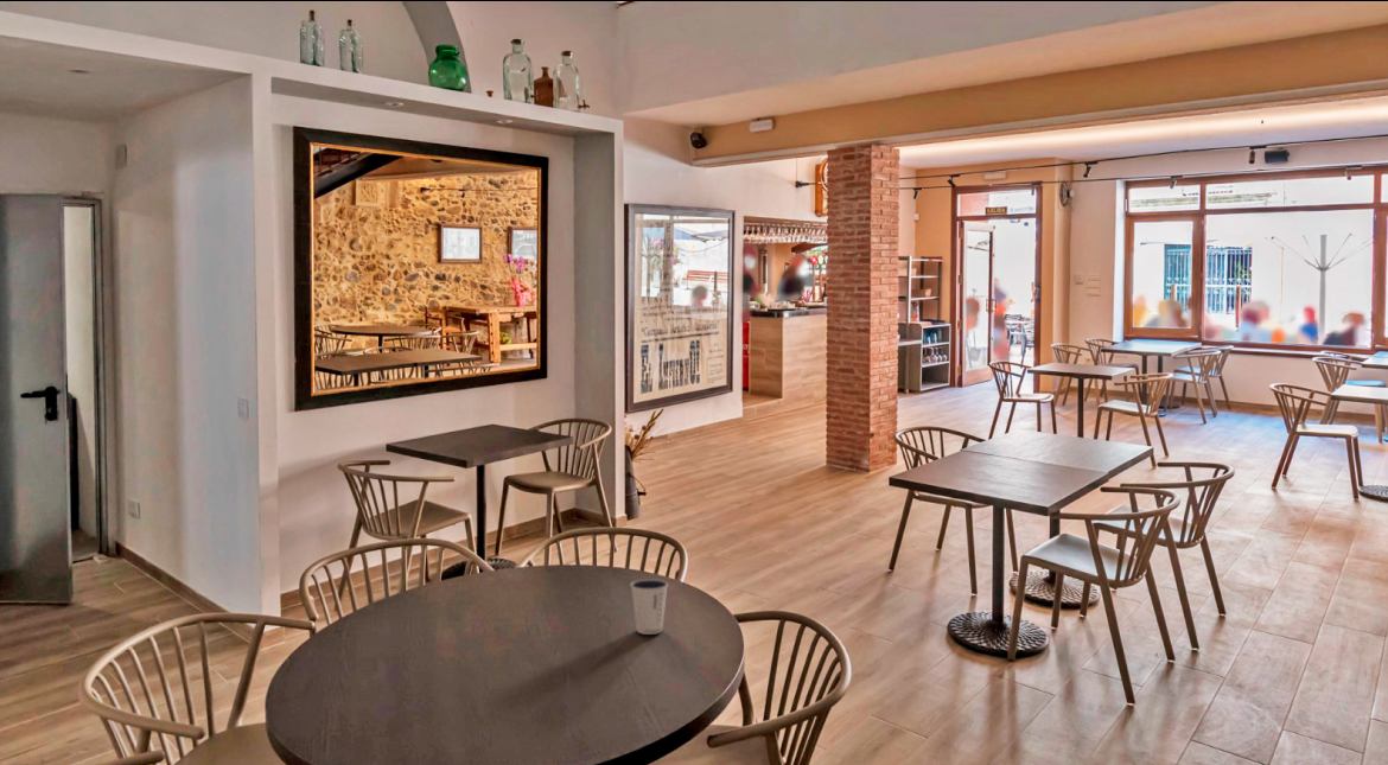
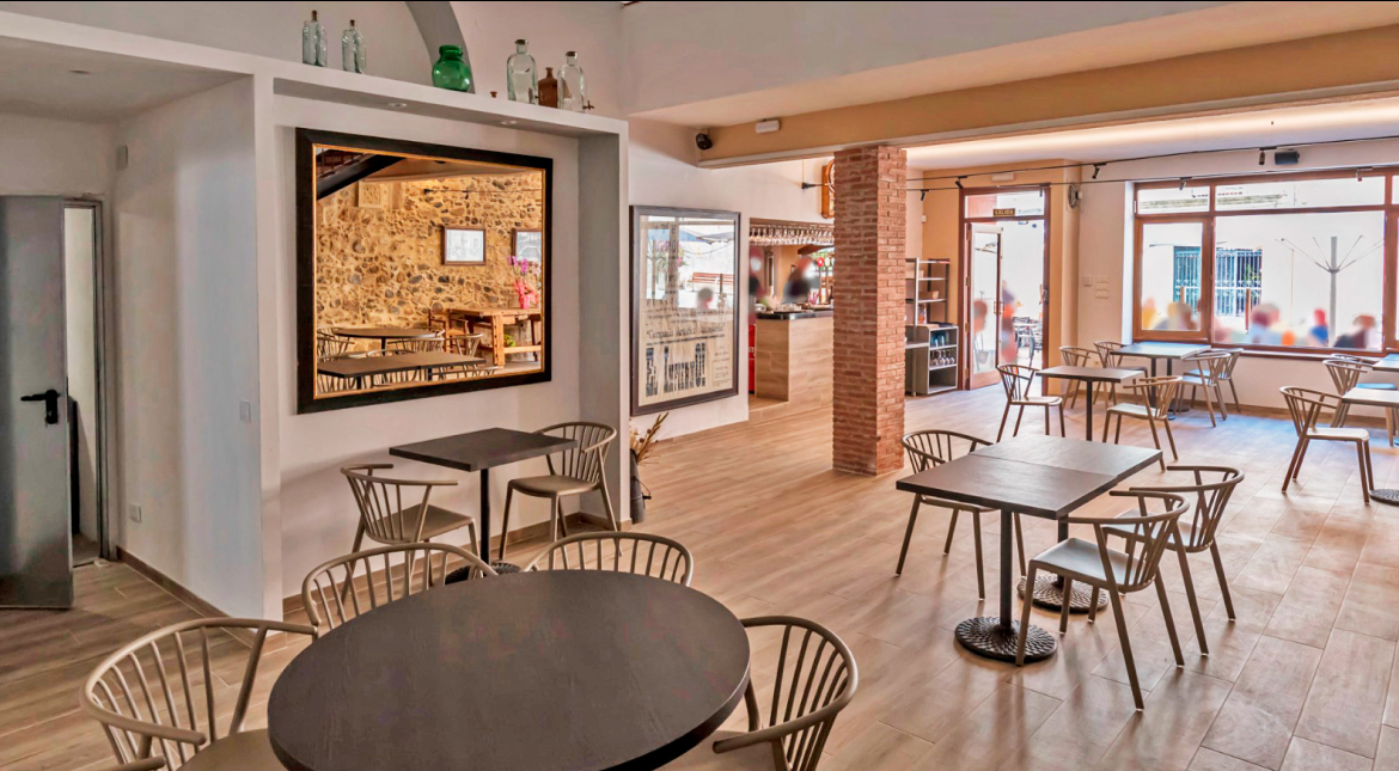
- dixie cup [629,578,669,636]
